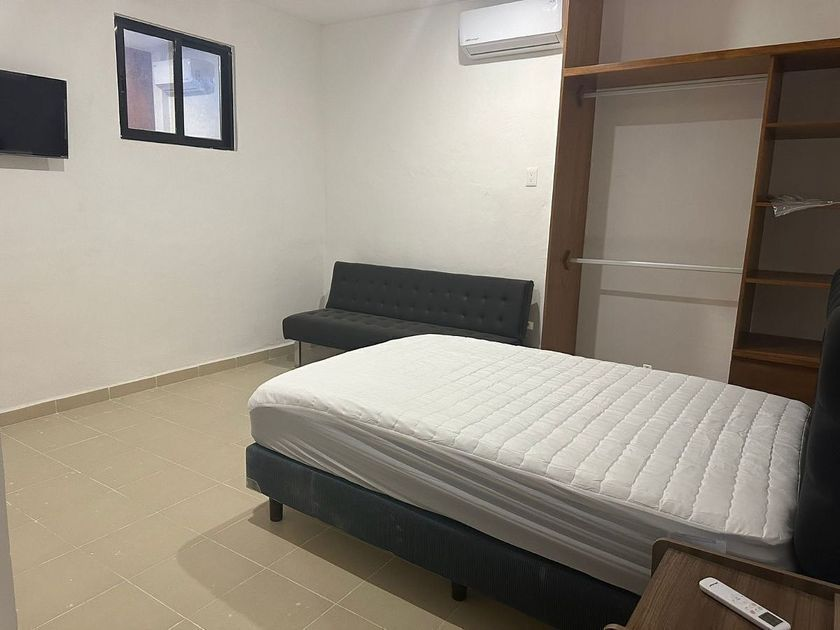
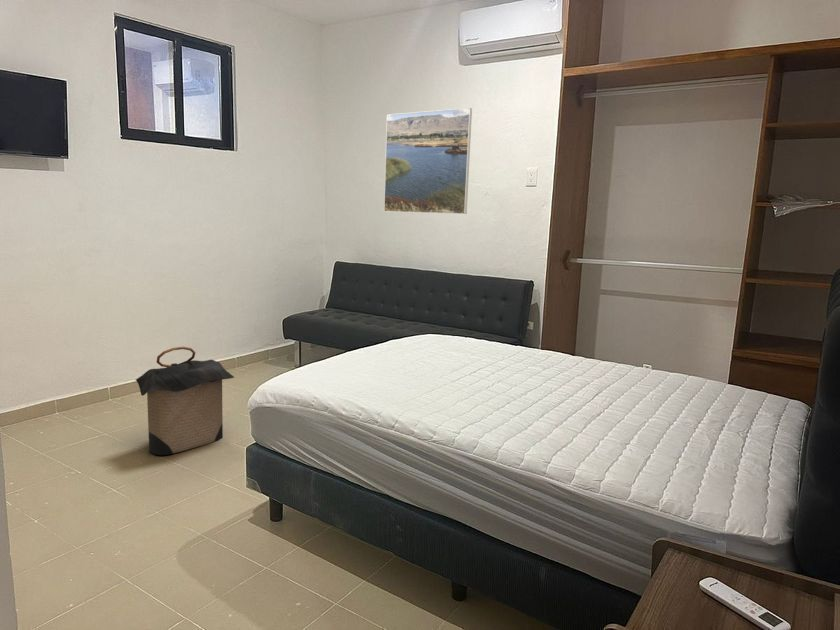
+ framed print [383,107,473,215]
+ laundry hamper [135,346,235,456]
